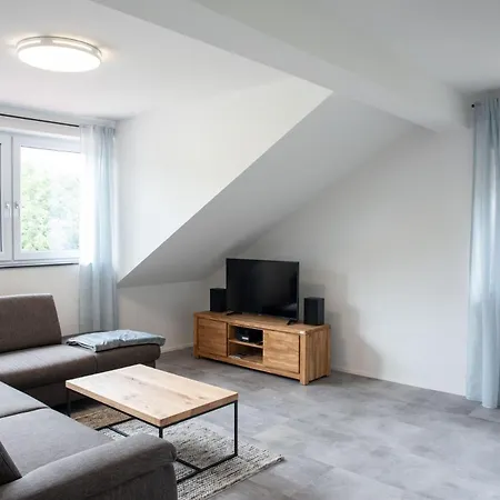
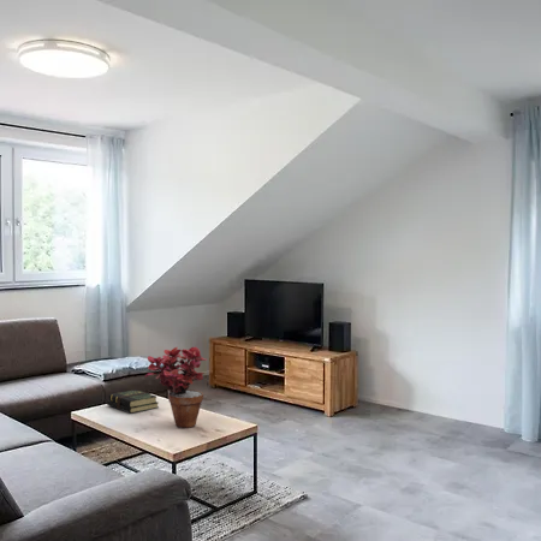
+ book [106,388,160,414]
+ potted plant [144,346,208,429]
